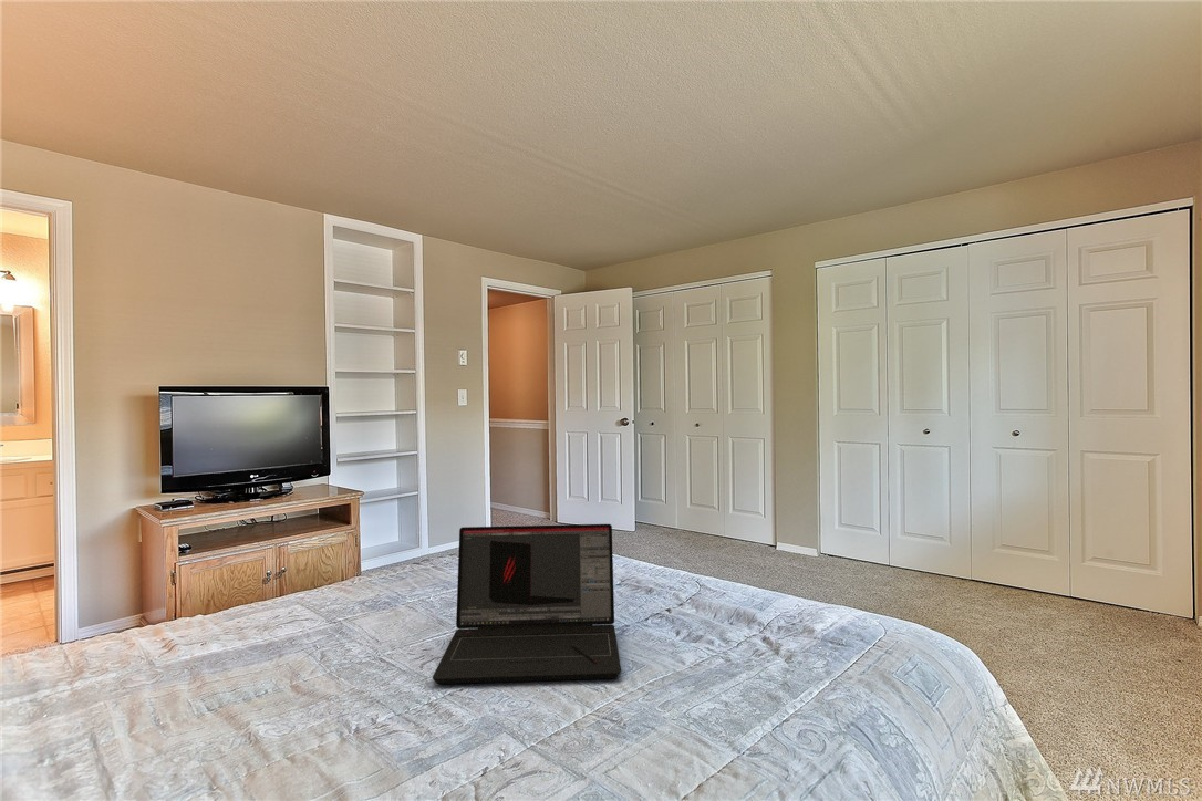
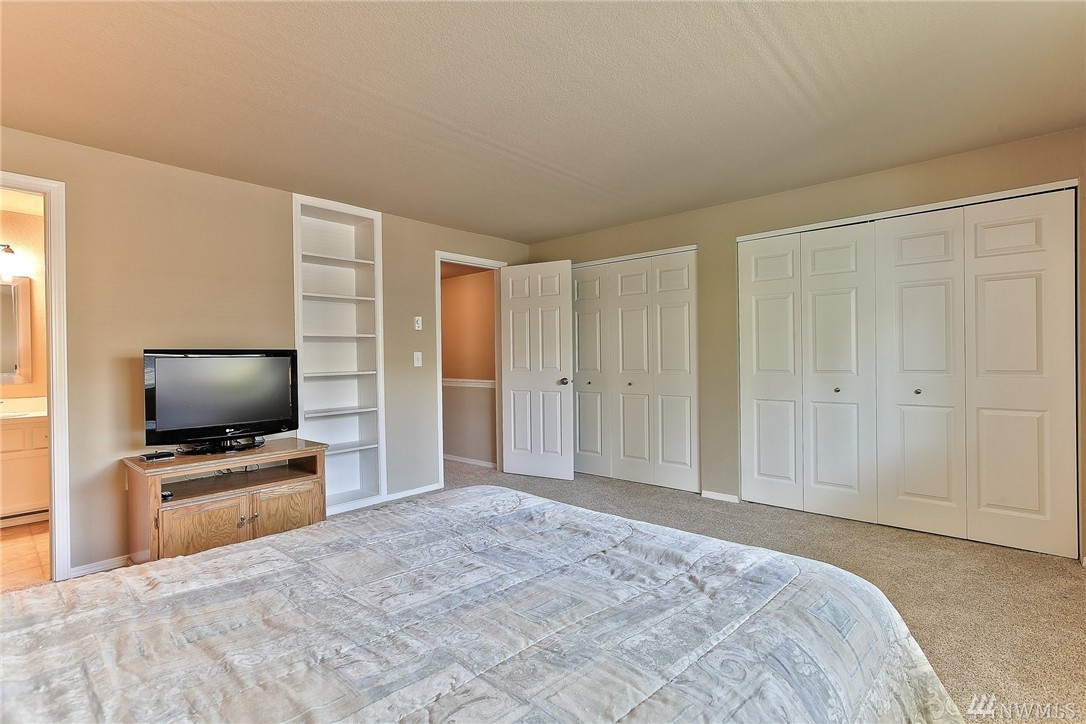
- laptop [432,523,622,685]
